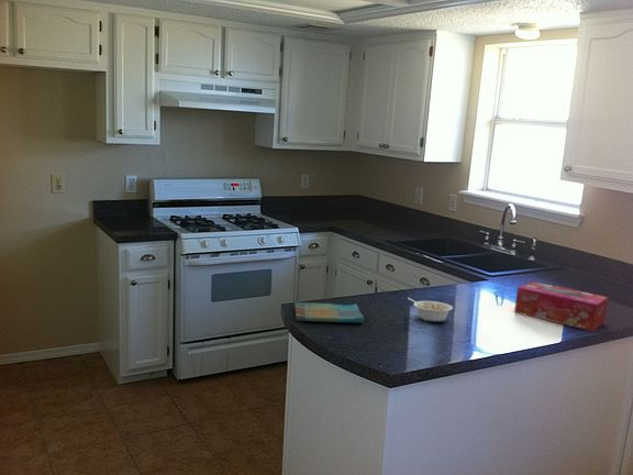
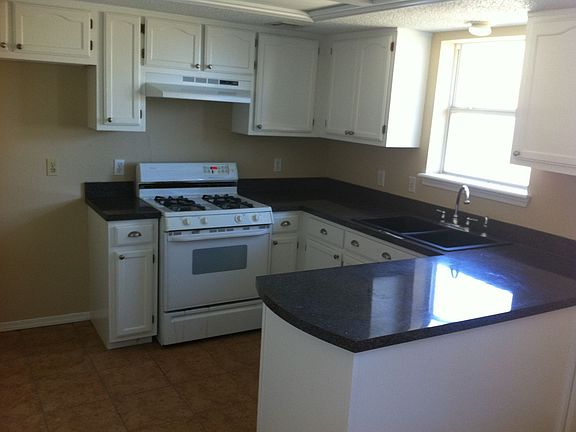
- tissue box [513,280,610,332]
- dish towel [293,301,365,324]
- legume [407,297,454,323]
